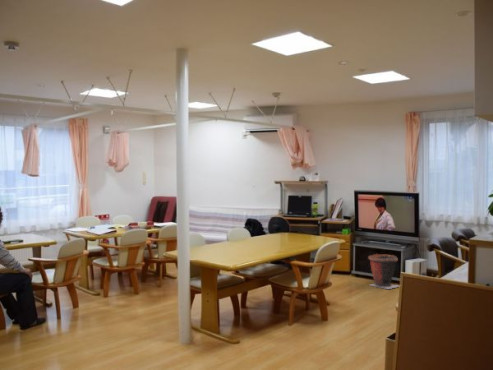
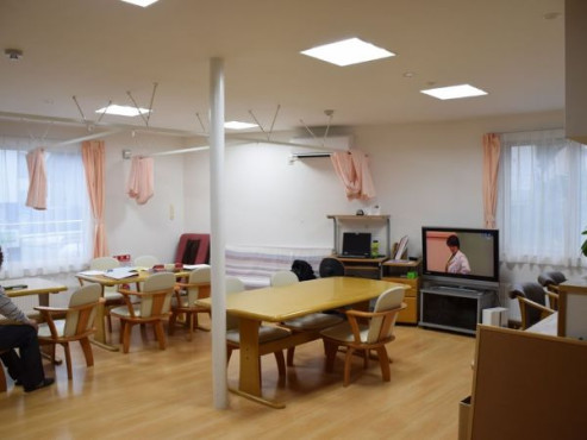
- waste bin [367,253,400,290]
